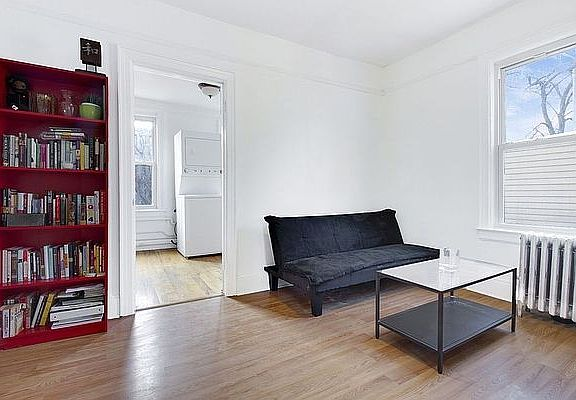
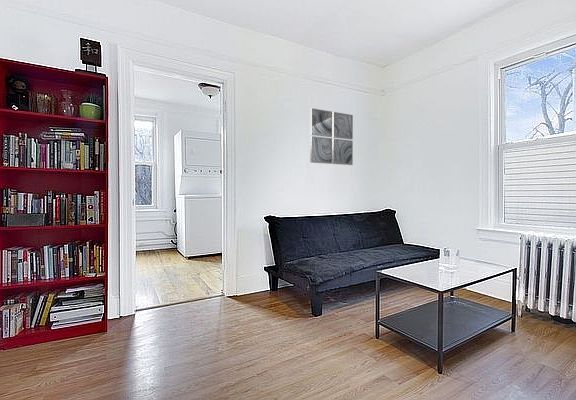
+ wall art [309,107,354,166]
